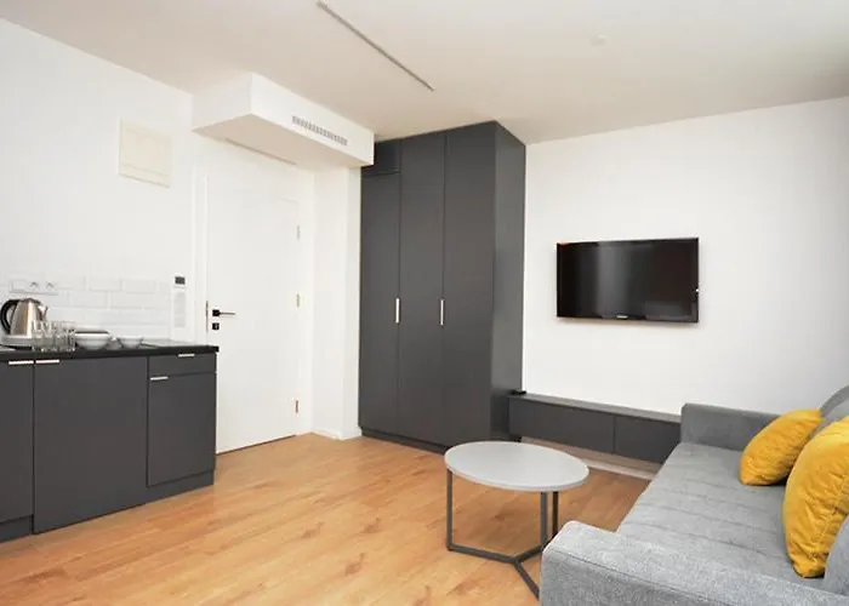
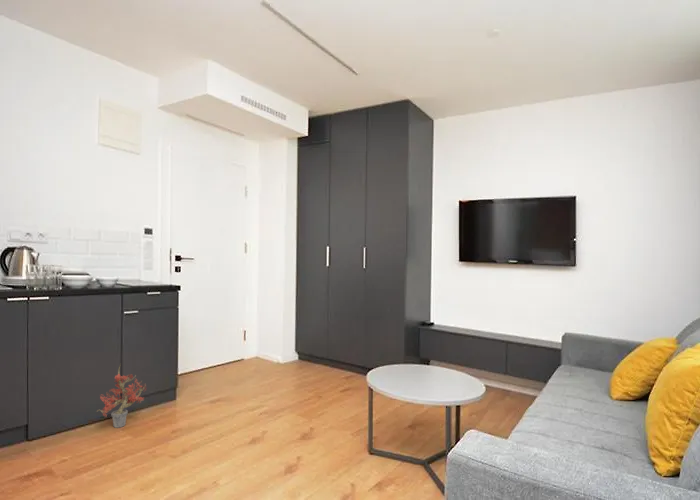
+ potted plant [95,363,148,429]
